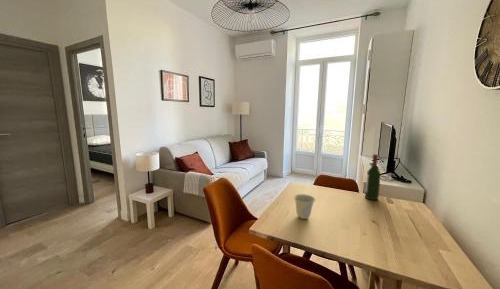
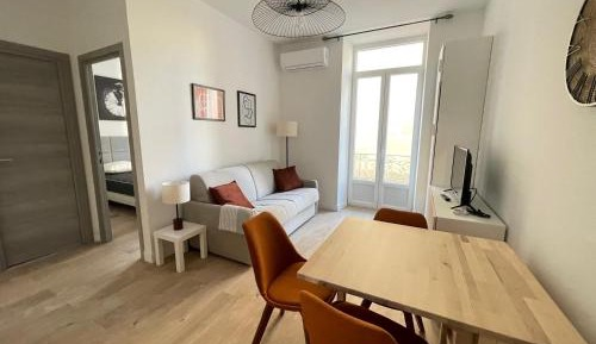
- wine bottle [364,153,382,201]
- cup [292,193,317,220]
